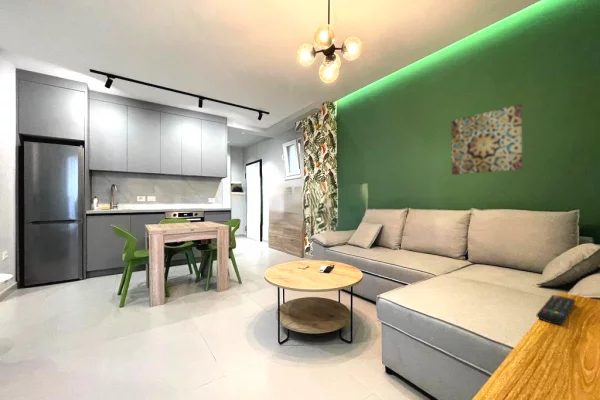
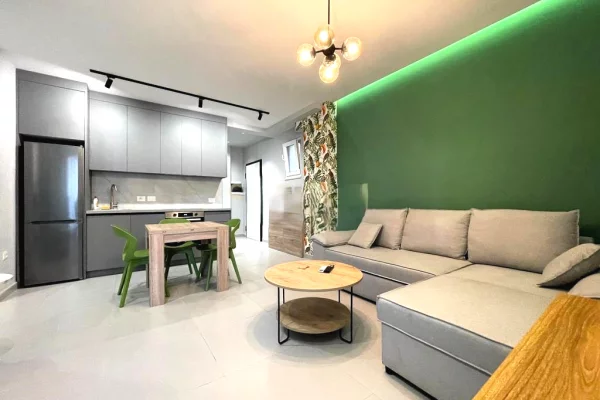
- wall art [450,103,523,176]
- remote control [536,294,577,325]
